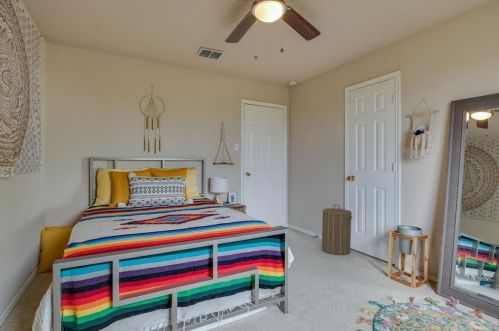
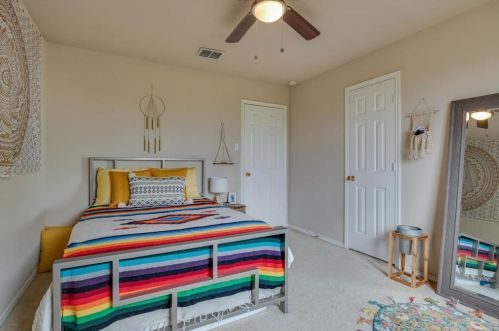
- laundry hamper [321,204,353,256]
